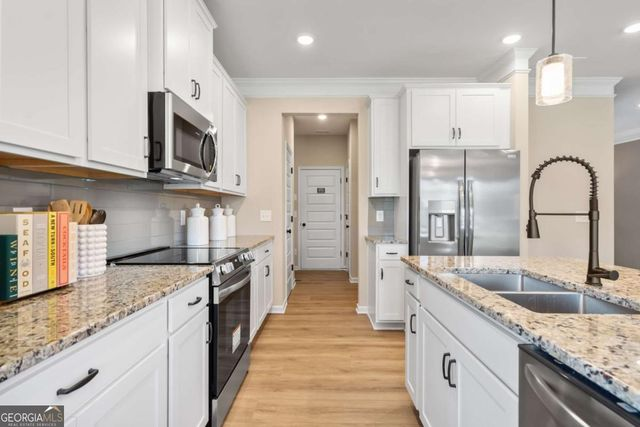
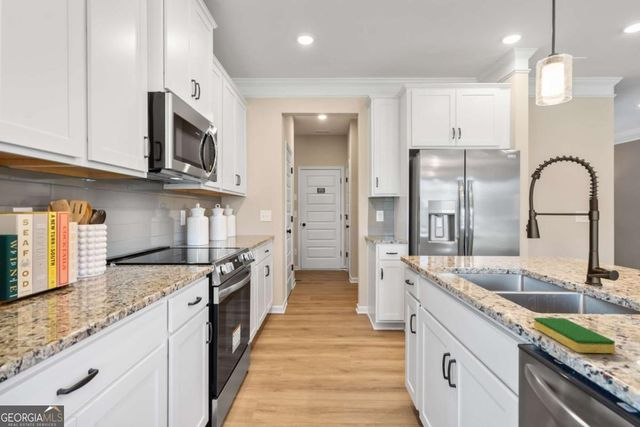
+ dish sponge [533,317,616,354]
